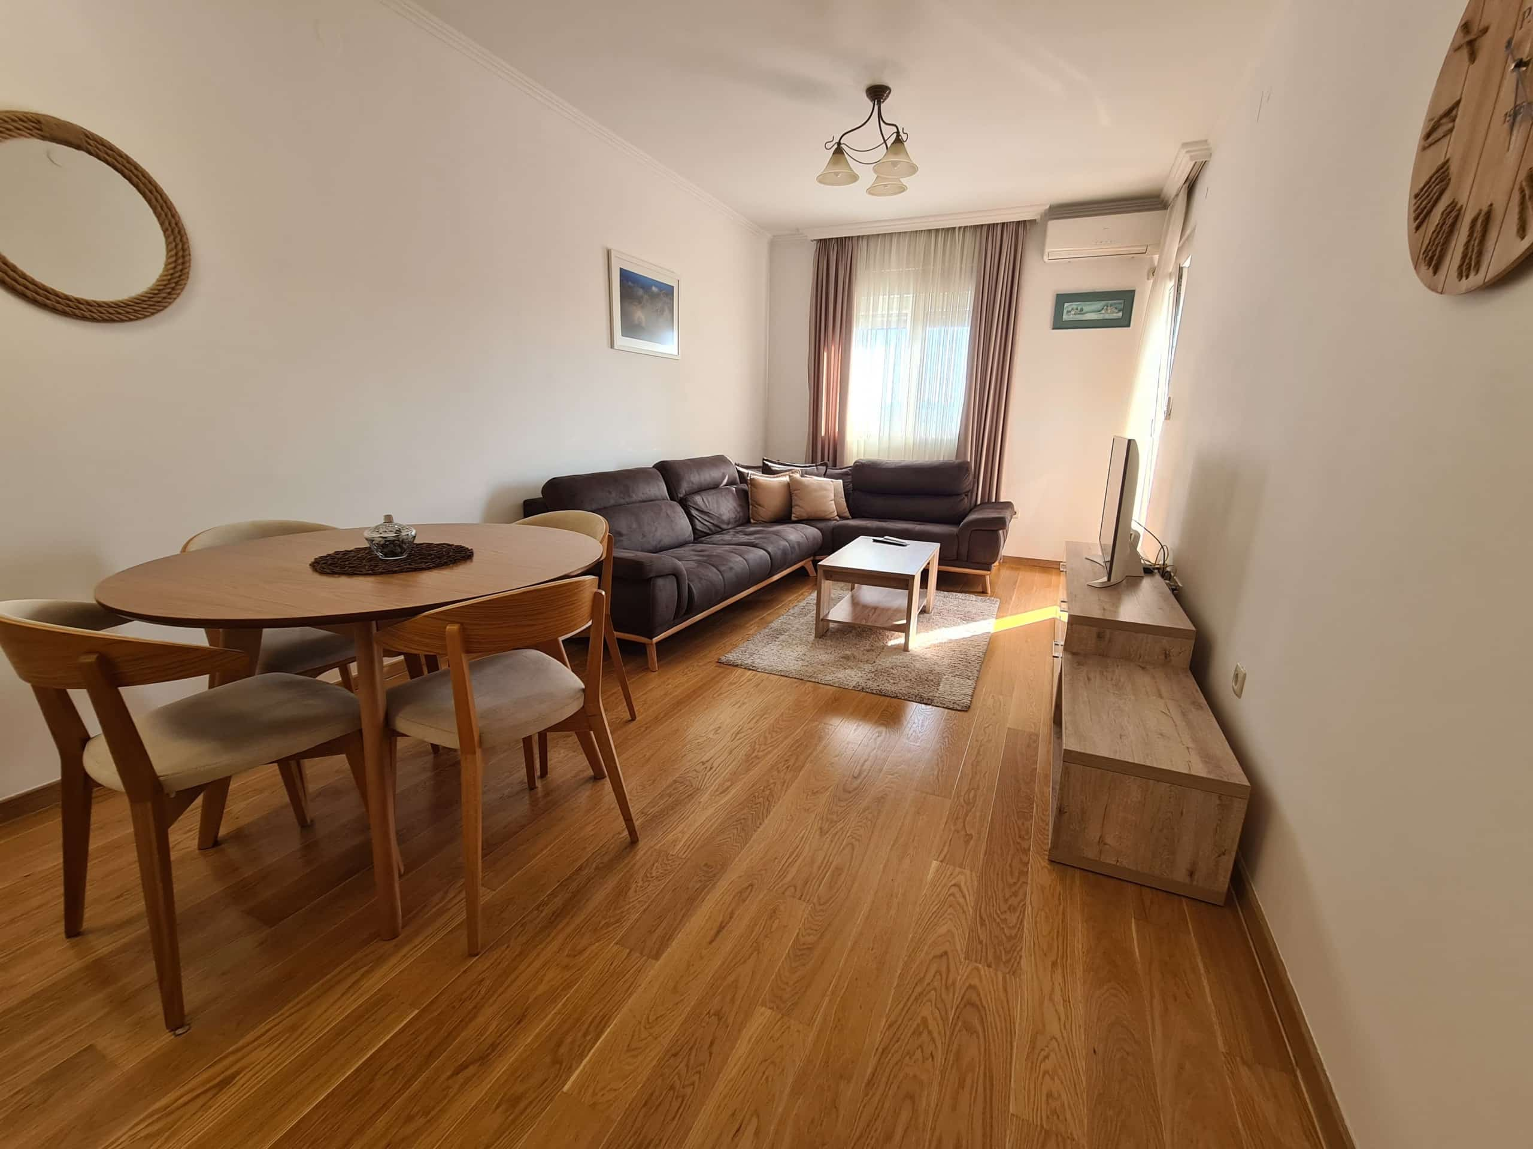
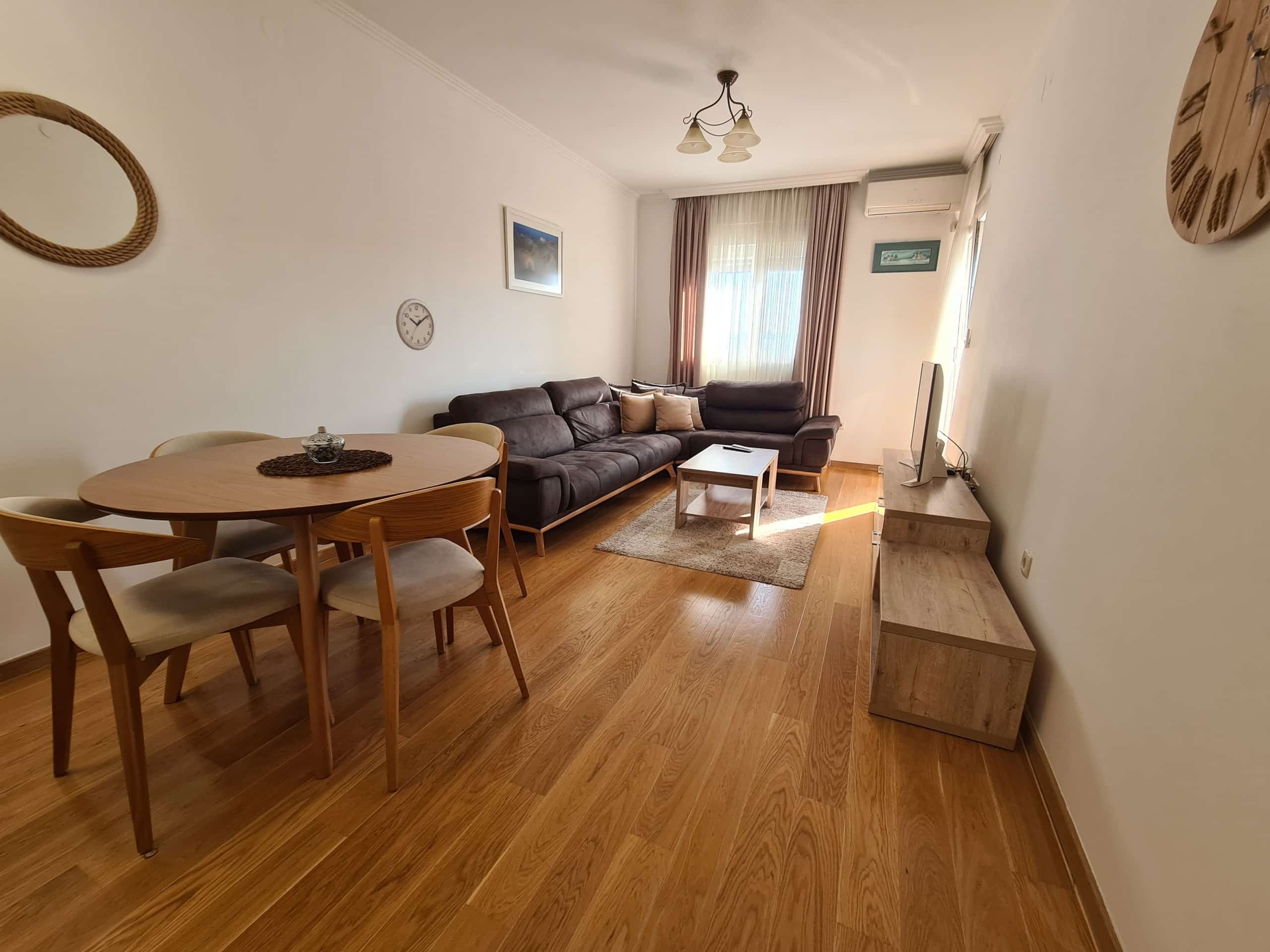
+ wall clock [395,298,436,351]
